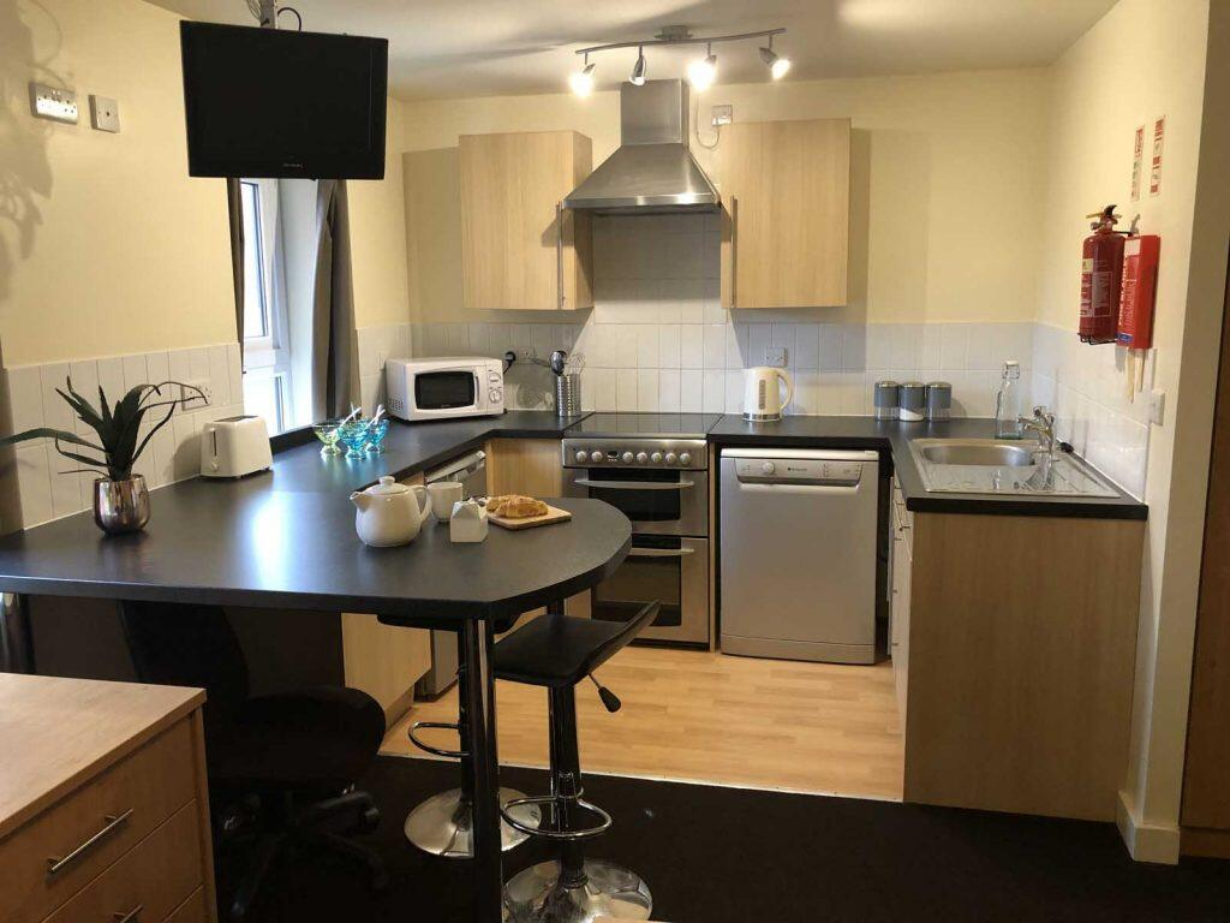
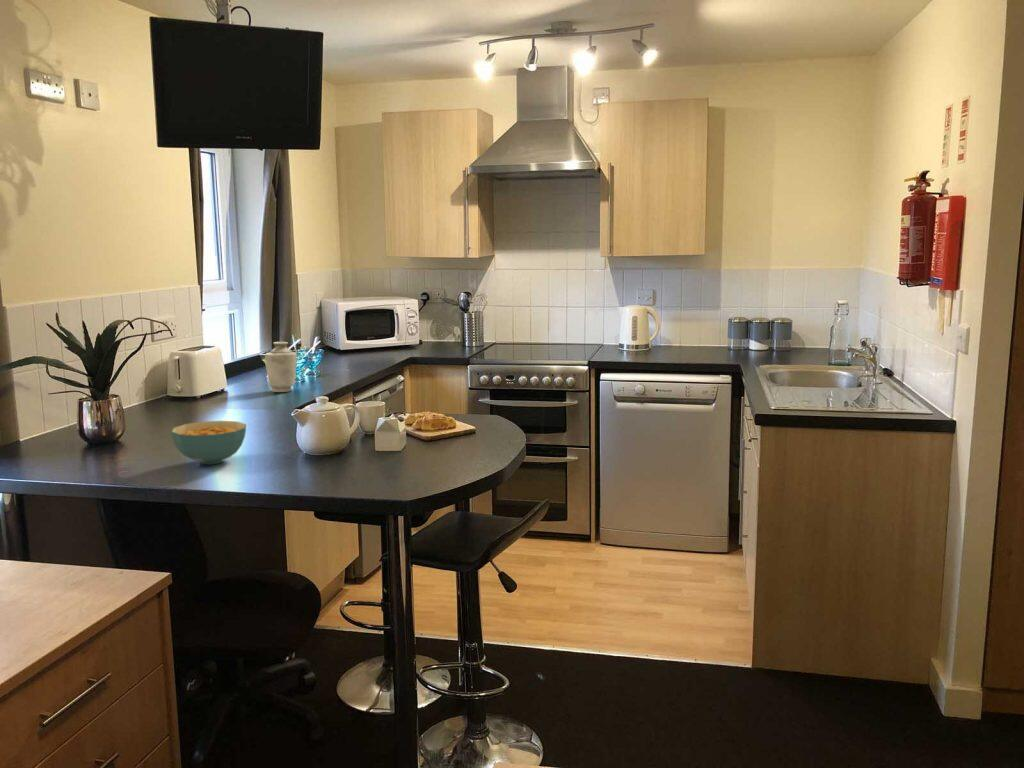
+ vase [264,341,298,393]
+ cereal bowl [170,420,247,466]
